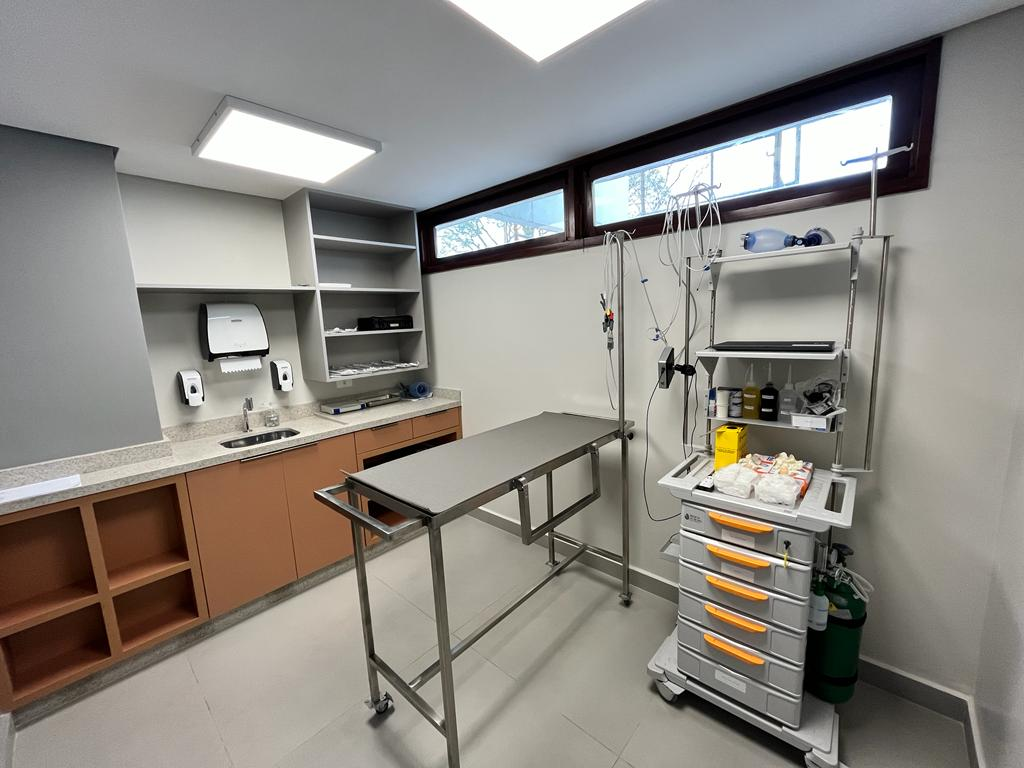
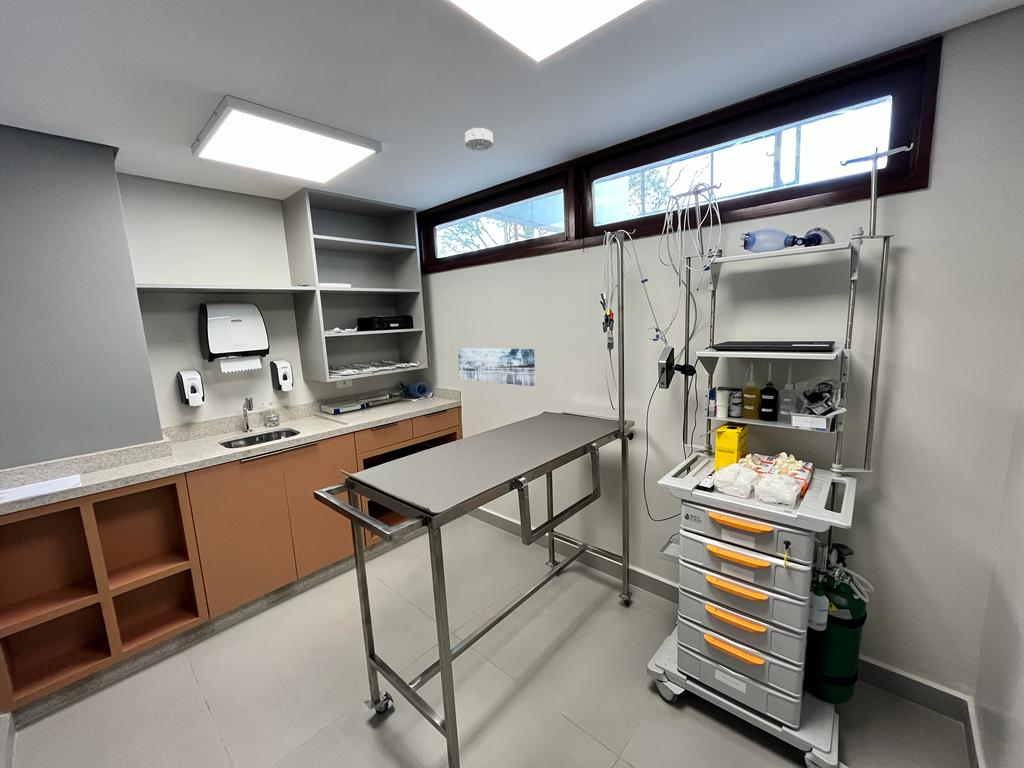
+ wall art [457,347,536,387]
+ smoke detector [464,127,494,152]
